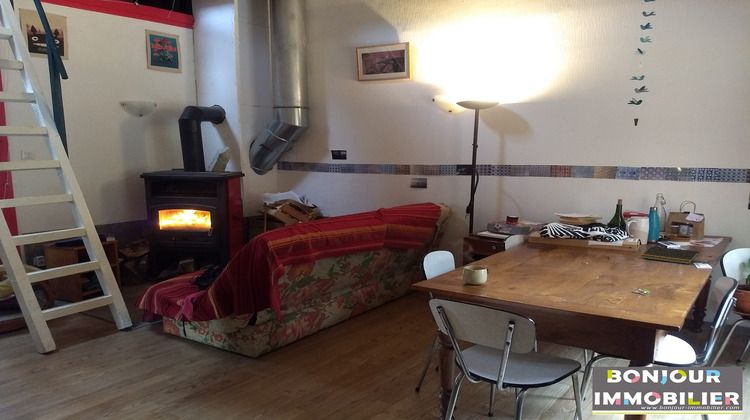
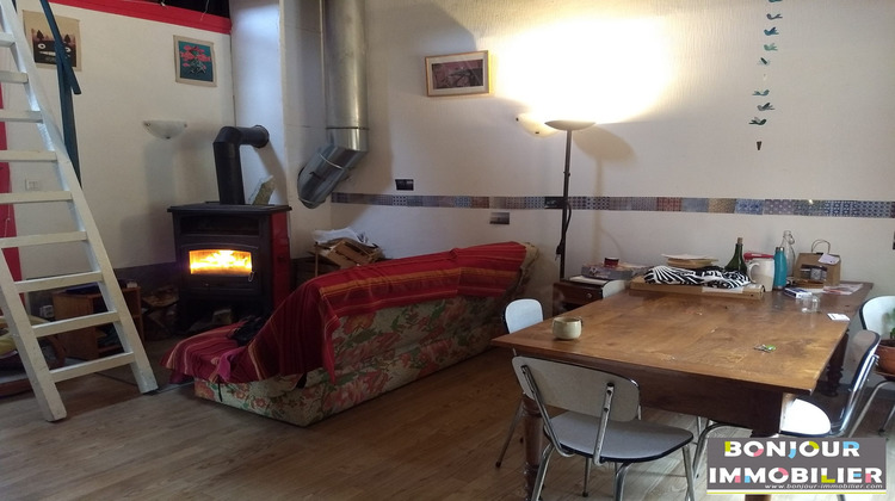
- notepad [641,245,700,265]
